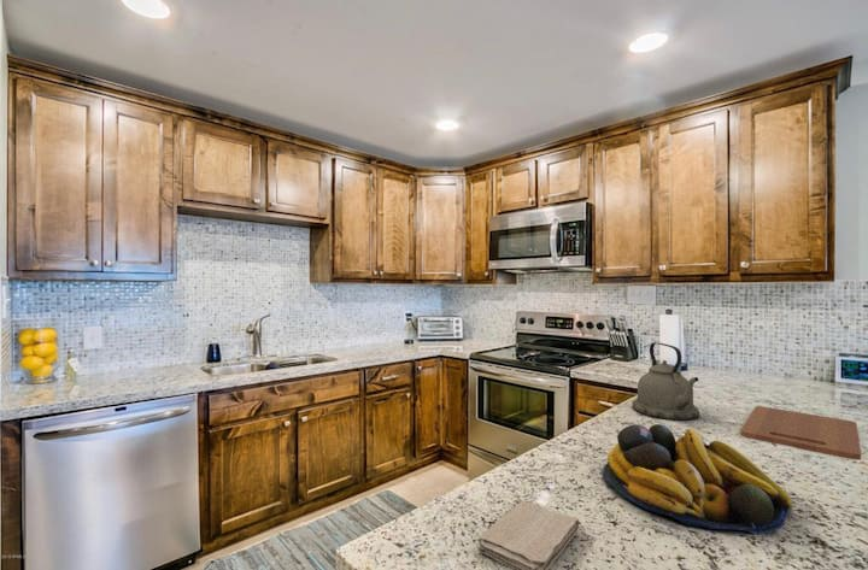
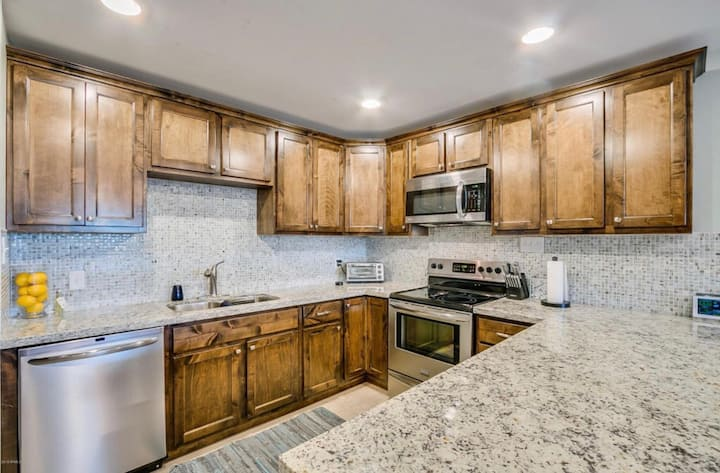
- fruit bowl [602,423,794,536]
- washcloth [477,500,580,570]
- kettle [632,341,700,422]
- cutting board [739,405,862,460]
